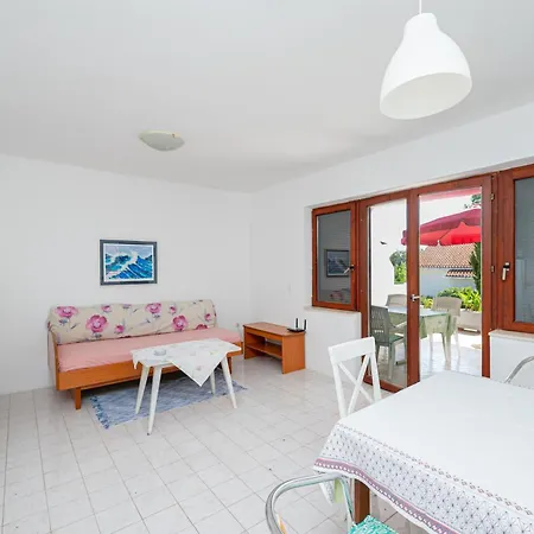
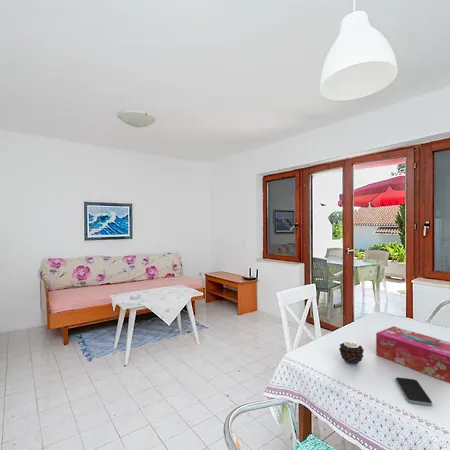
+ smartphone [395,376,433,406]
+ tissue box [375,325,450,384]
+ candle [338,341,365,366]
